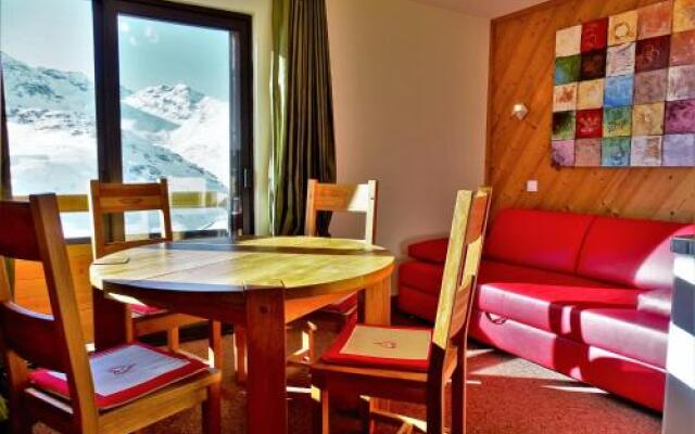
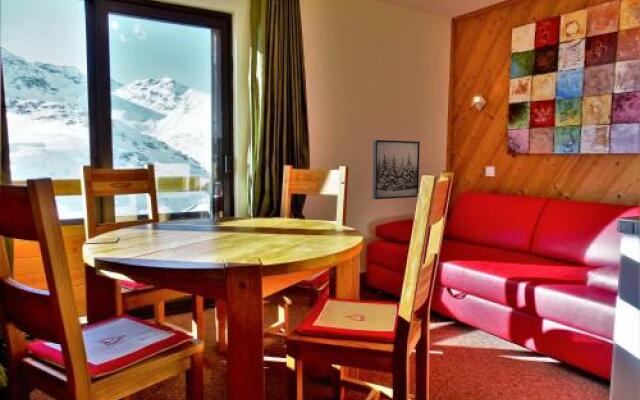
+ wall art [372,139,421,200]
